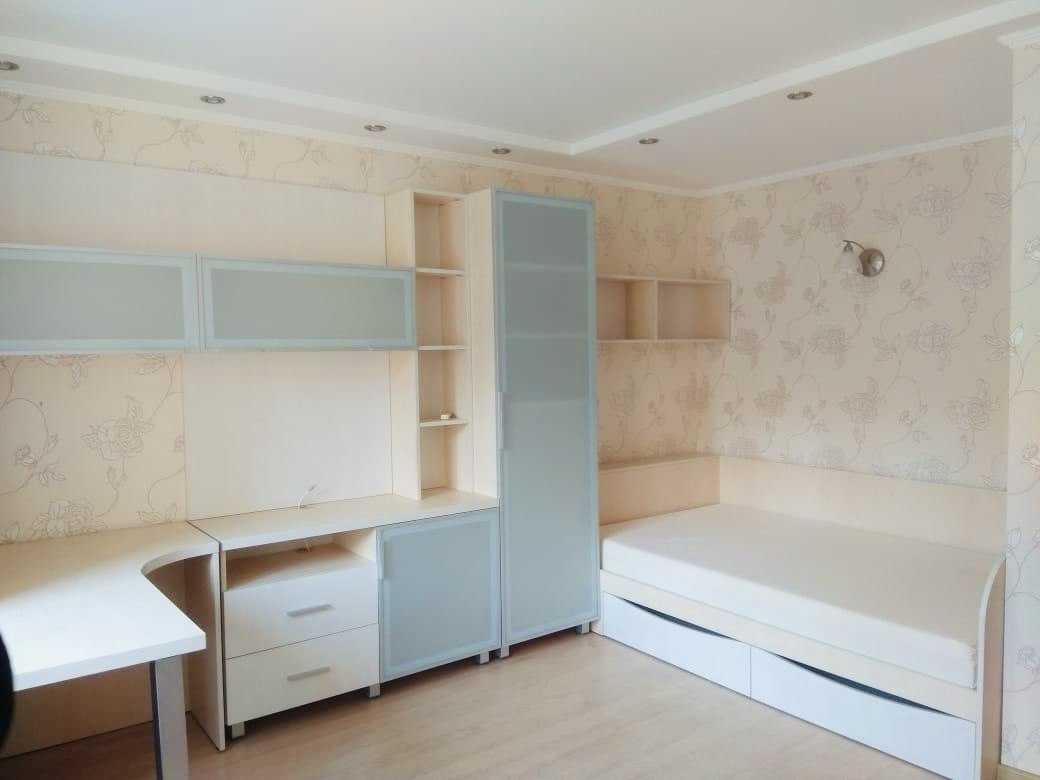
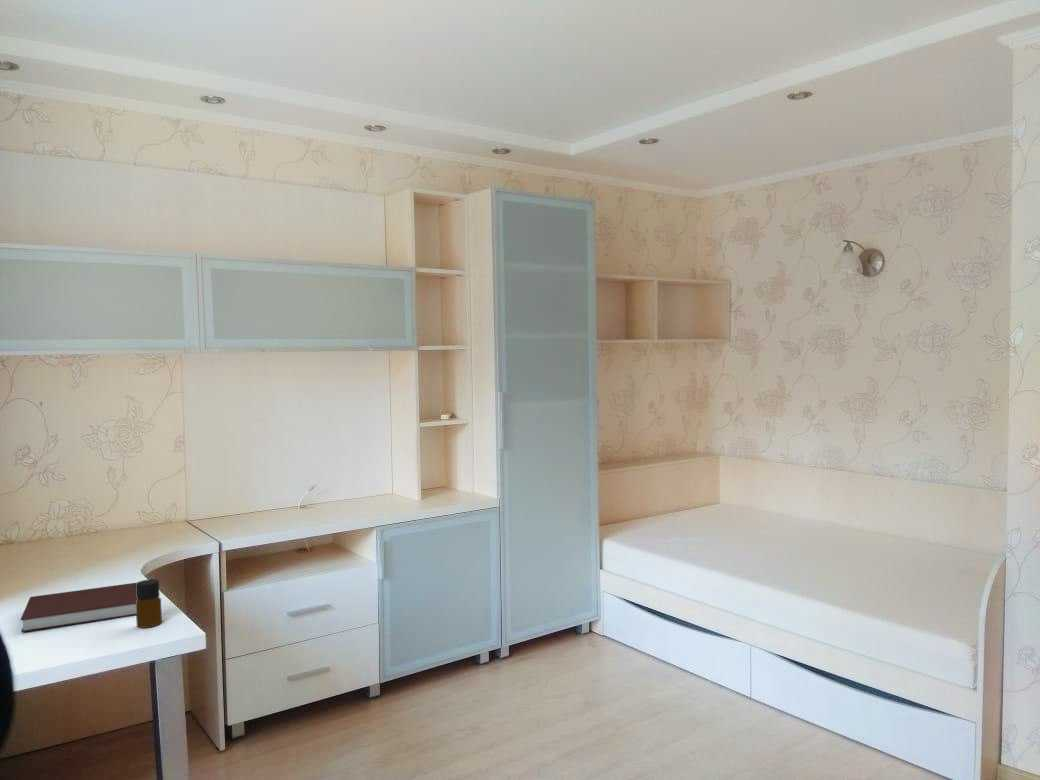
+ notebook [20,582,137,633]
+ bottle [135,578,163,629]
